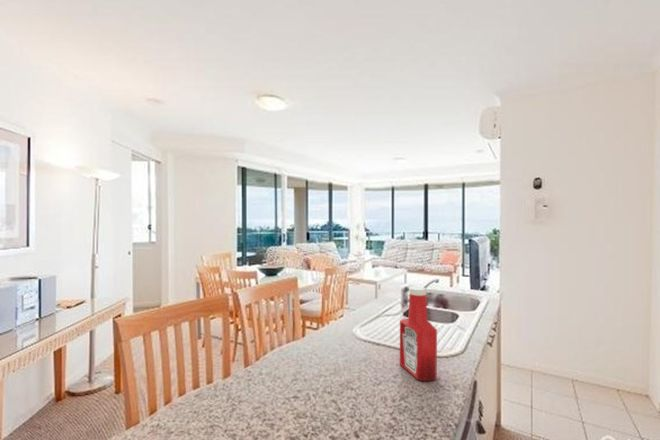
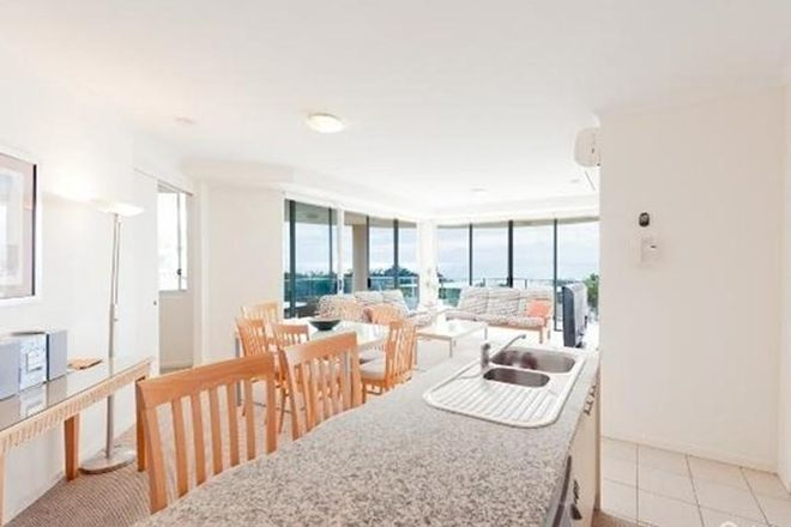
- soap bottle [399,286,438,382]
